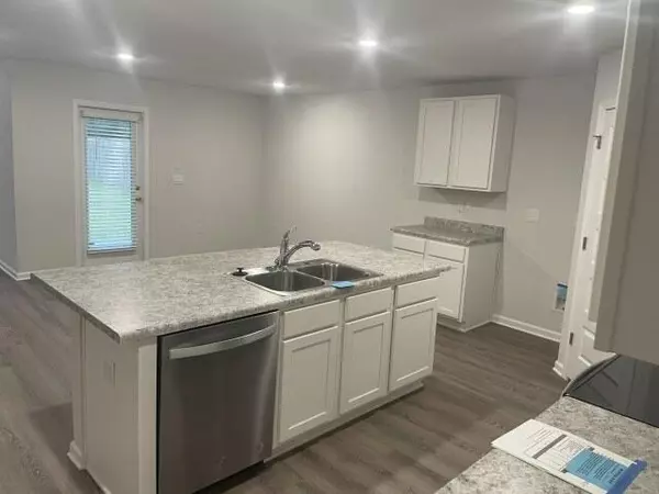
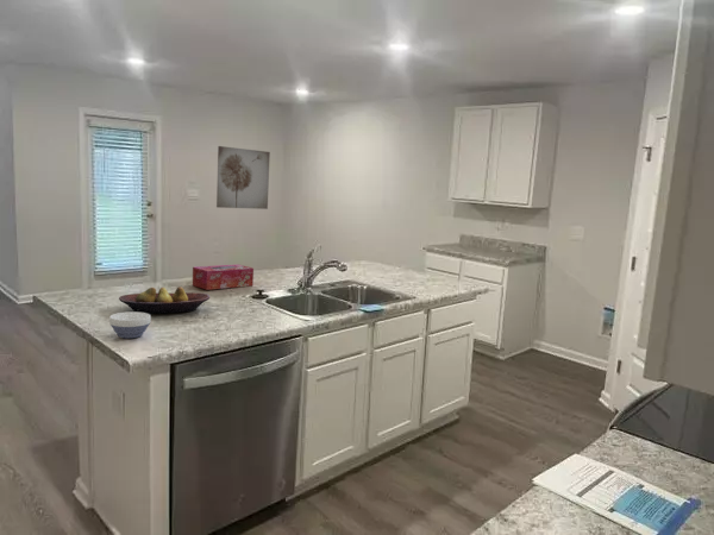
+ wall art [215,145,271,210]
+ tissue box [192,264,255,291]
+ bowl [108,310,152,340]
+ fruit bowl [118,285,211,315]
